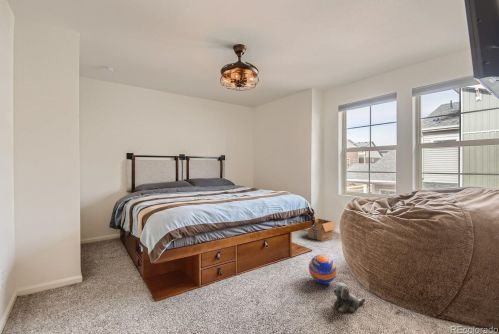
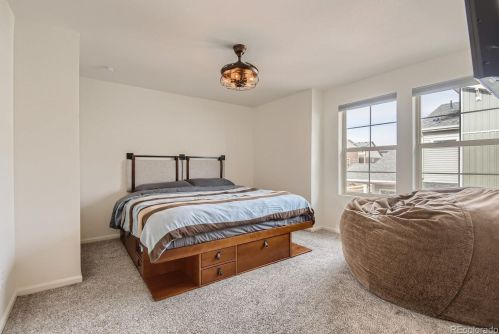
- ball [308,254,338,285]
- cardboard box [307,218,336,242]
- plush toy [332,281,366,313]
